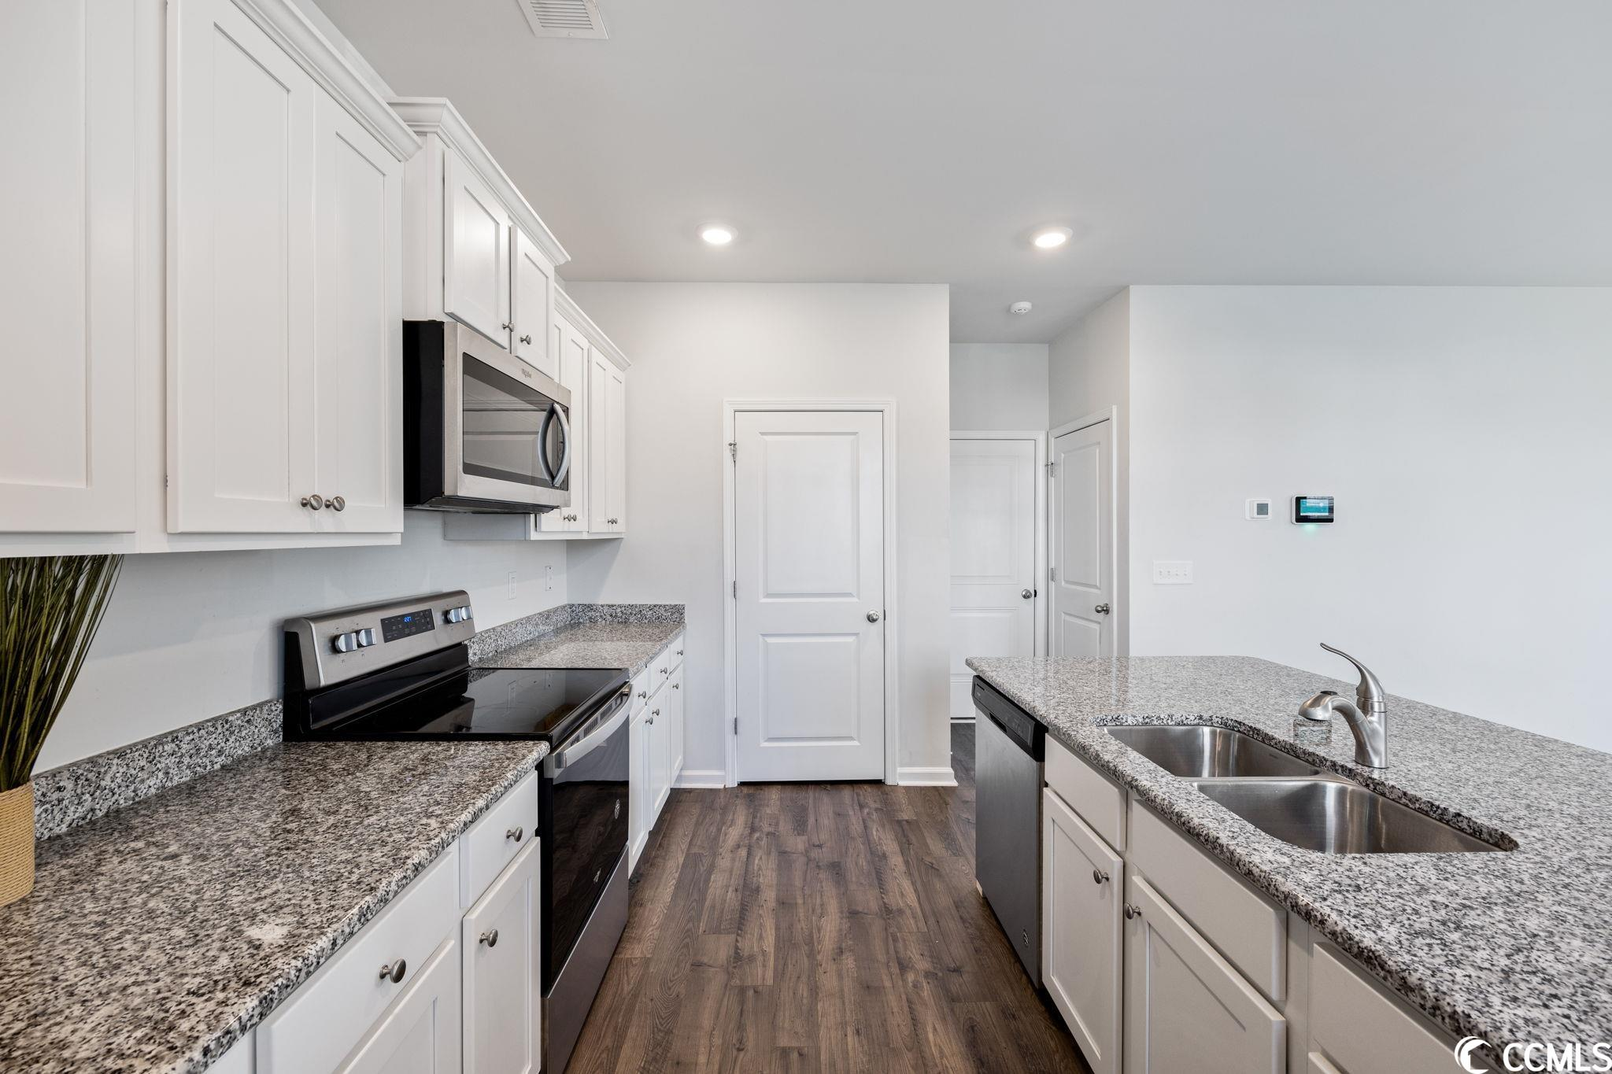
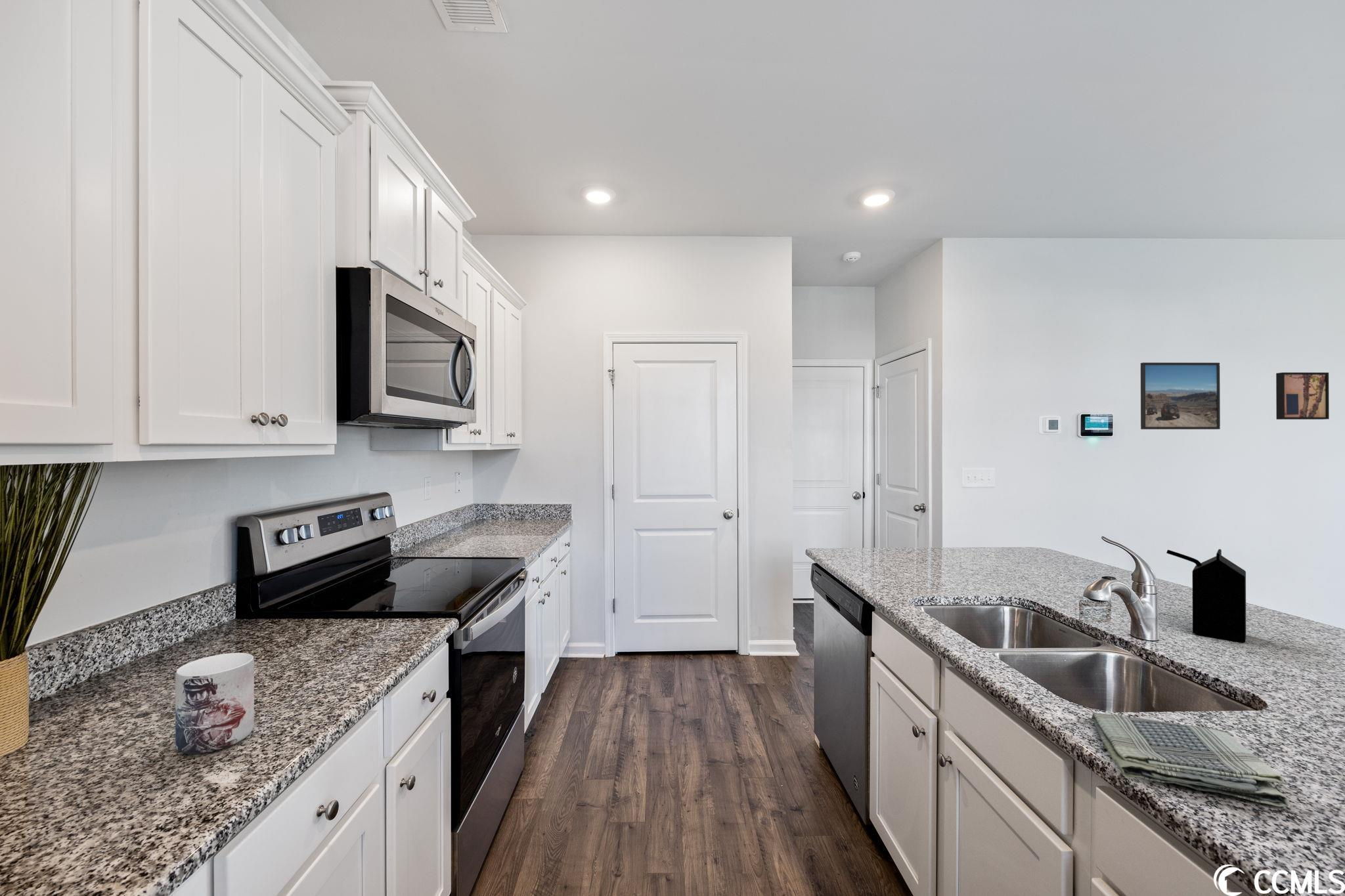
+ wall art [1275,372,1330,420]
+ dish towel [1091,712,1289,807]
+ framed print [1140,362,1221,430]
+ juice carton [1166,549,1246,643]
+ mug [175,652,255,755]
